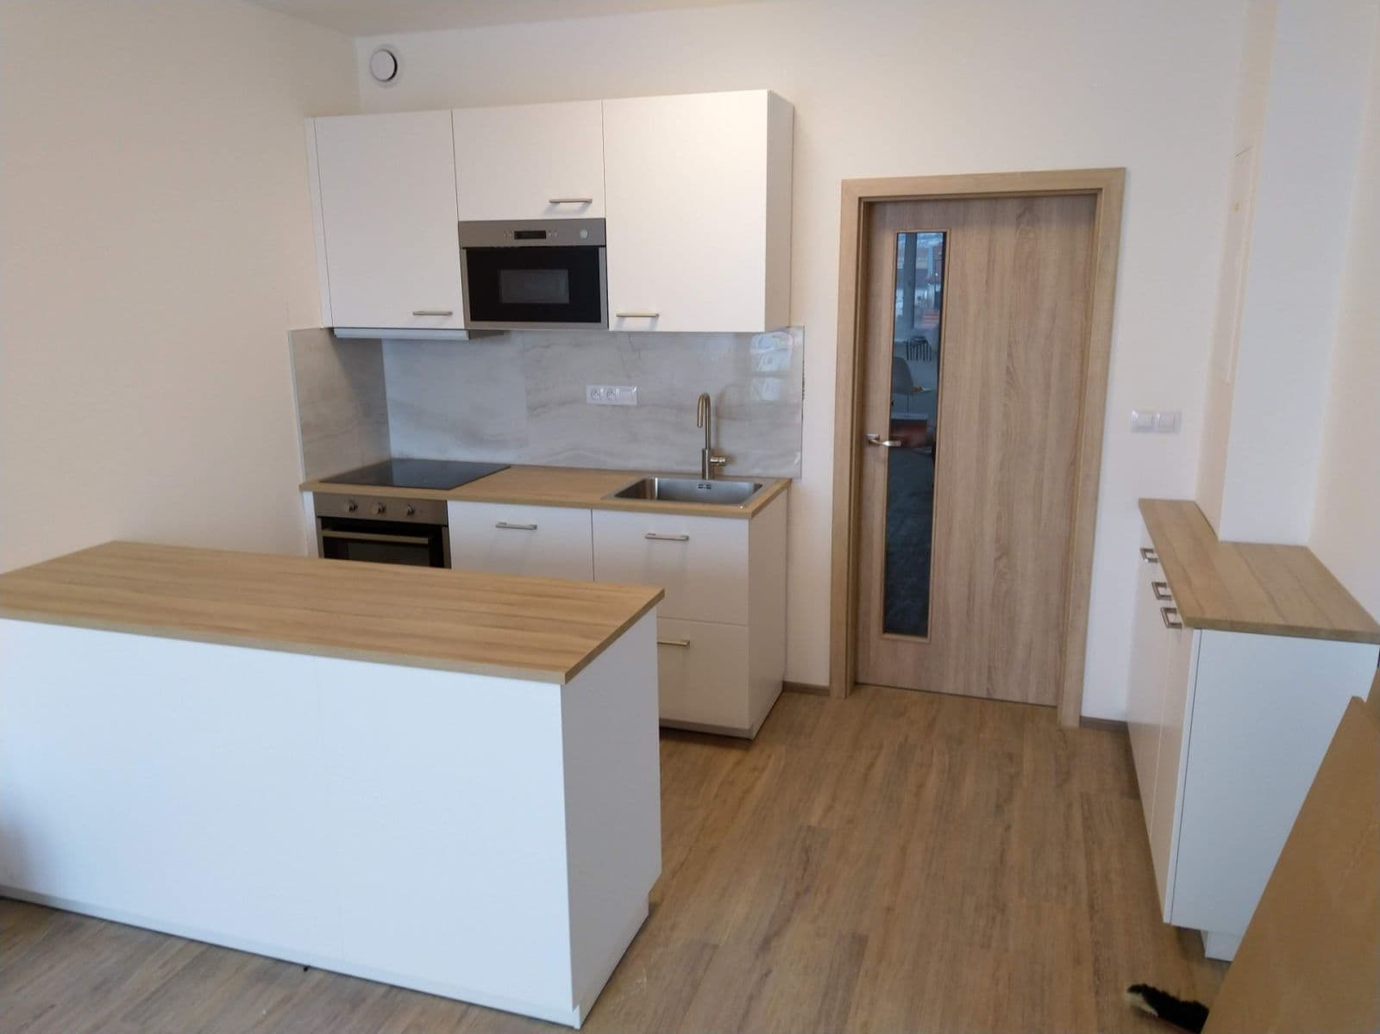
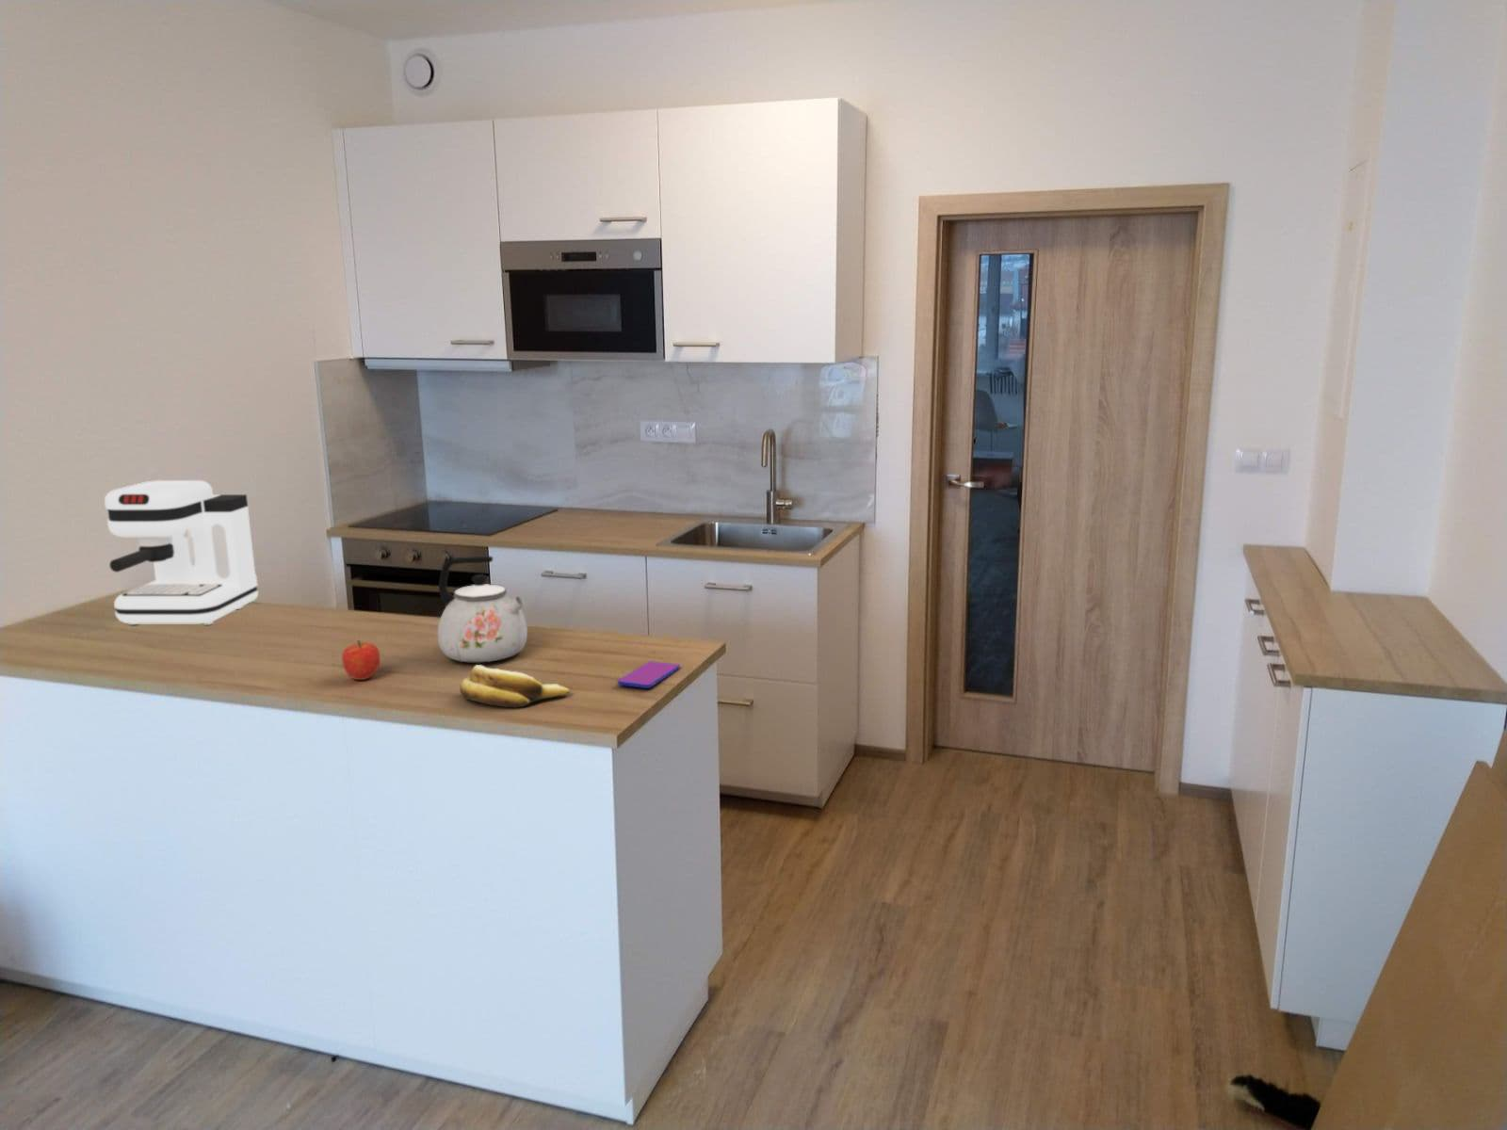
+ fruit [341,640,381,681]
+ coffee maker [103,480,259,626]
+ banana [459,664,571,709]
+ kettle [437,556,528,664]
+ smartphone [617,660,681,690]
